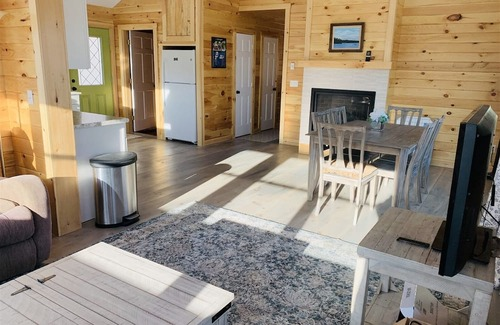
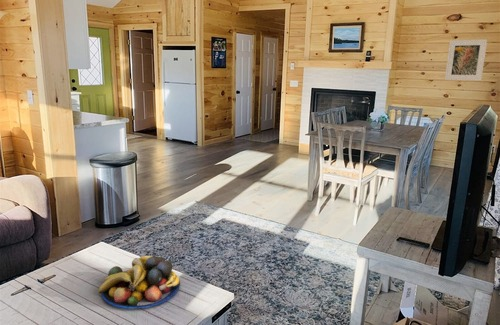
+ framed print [444,38,488,82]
+ fruit bowl [98,255,181,310]
